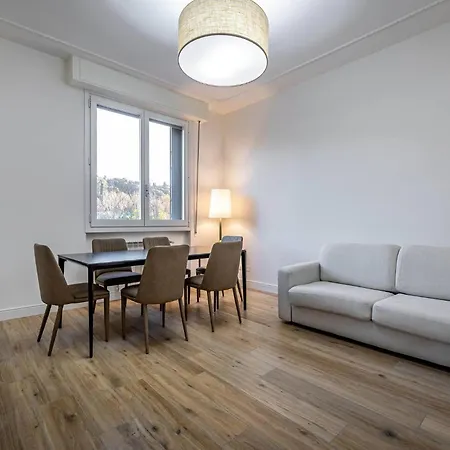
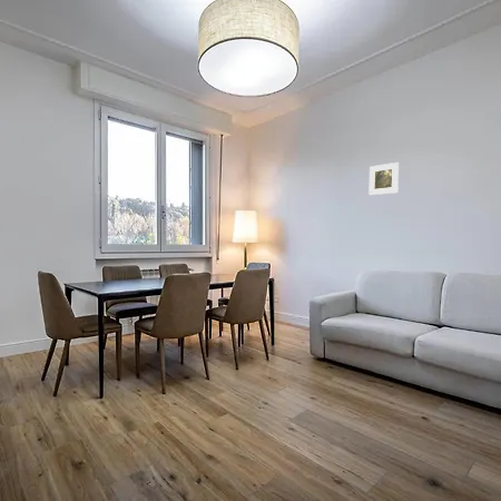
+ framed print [369,161,400,196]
